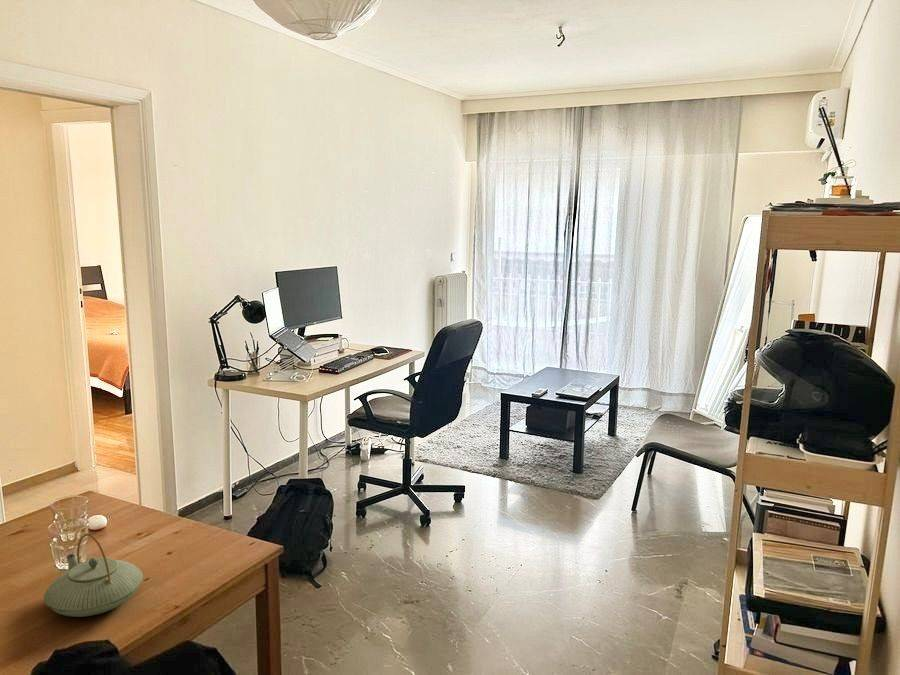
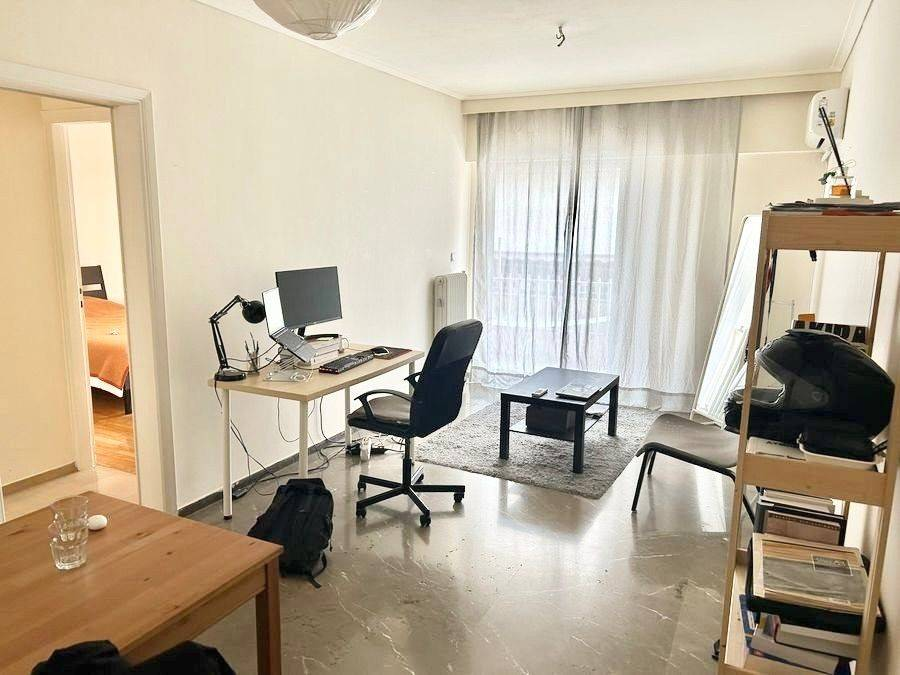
- teapot [43,533,144,618]
